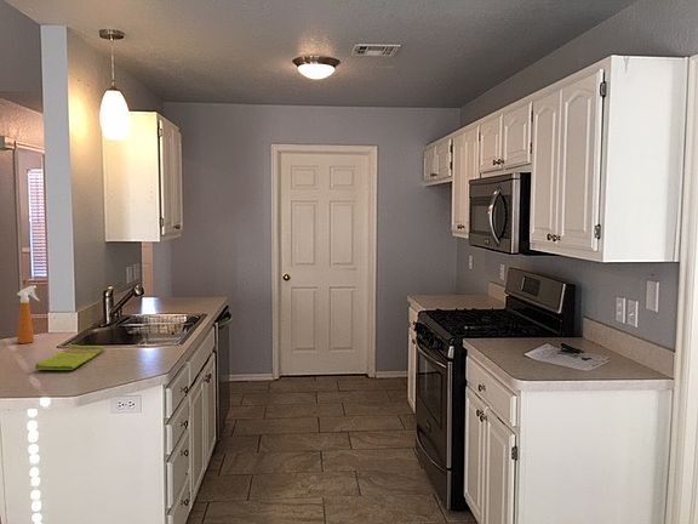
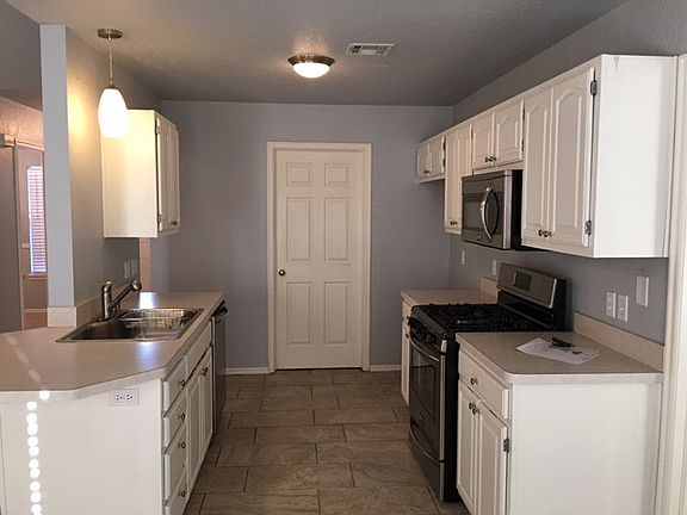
- spray bottle [16,285,41,344]
- dish towel [34,343,105,371]
